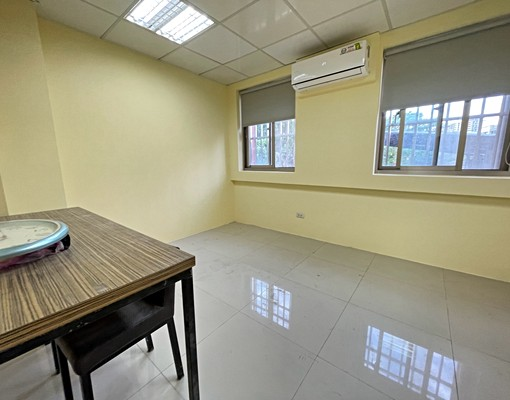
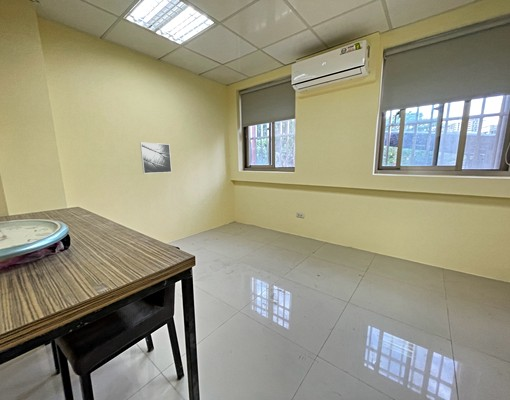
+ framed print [139,142,173,174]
